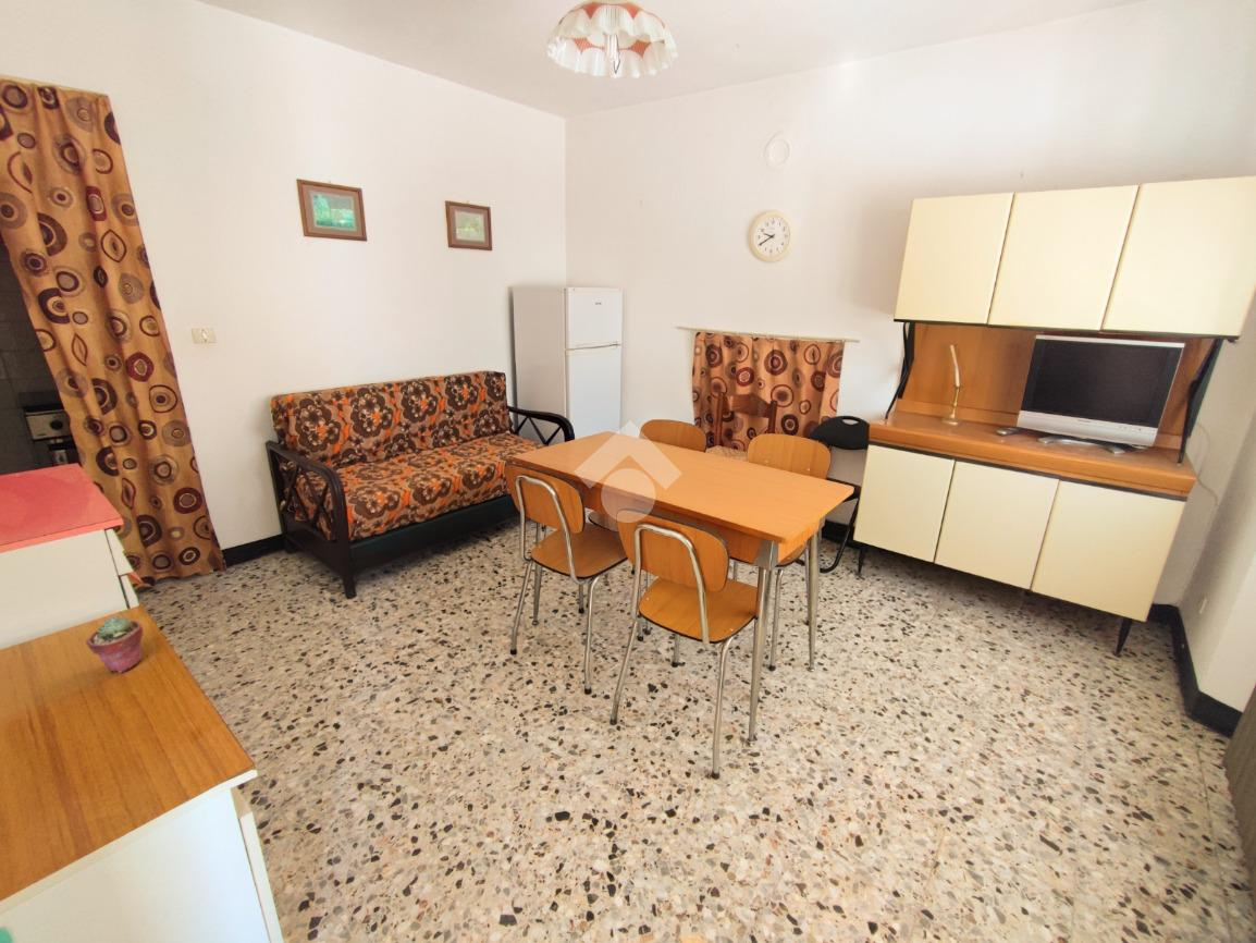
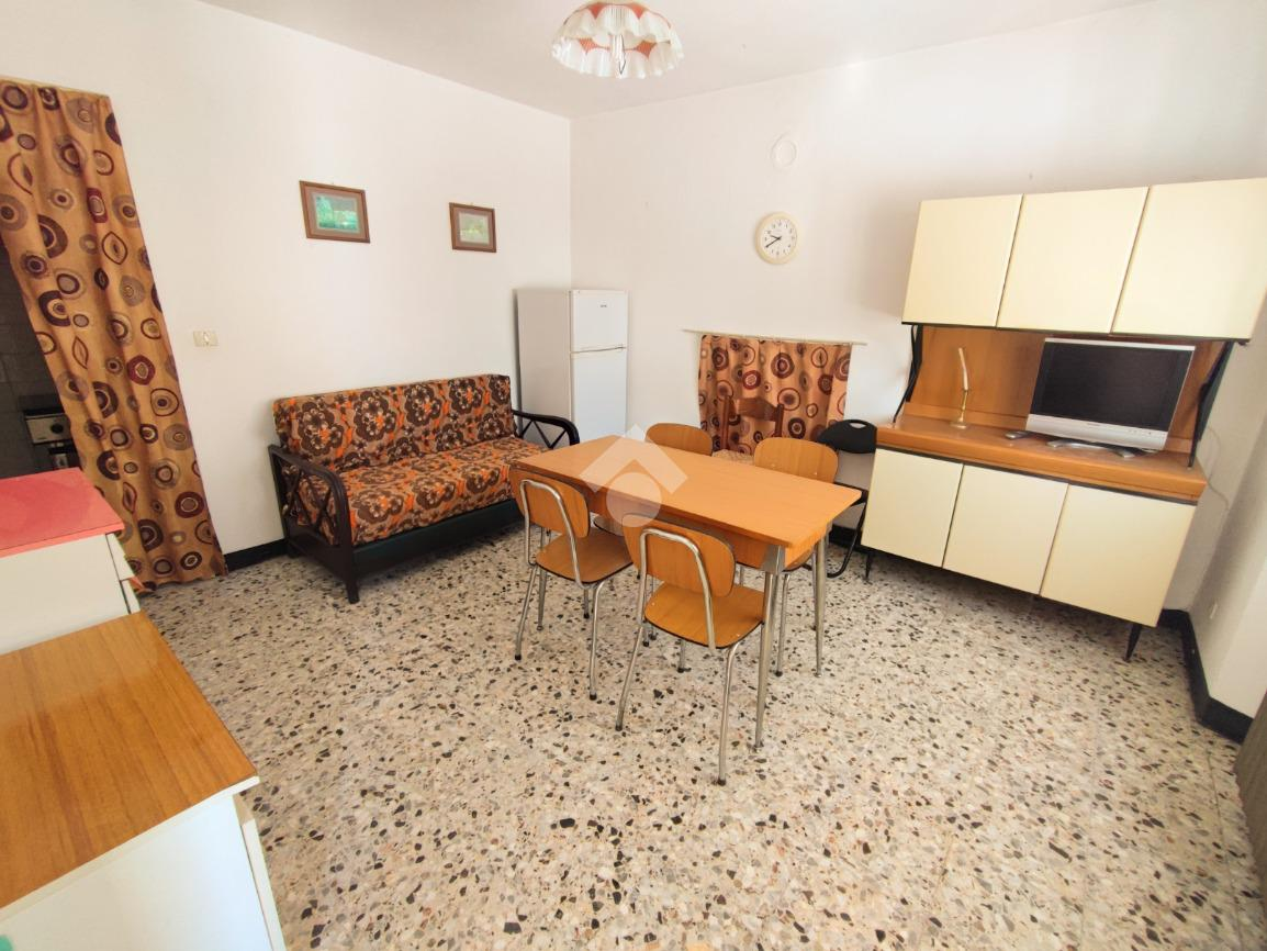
- potted succulent [85,615,145,674]
